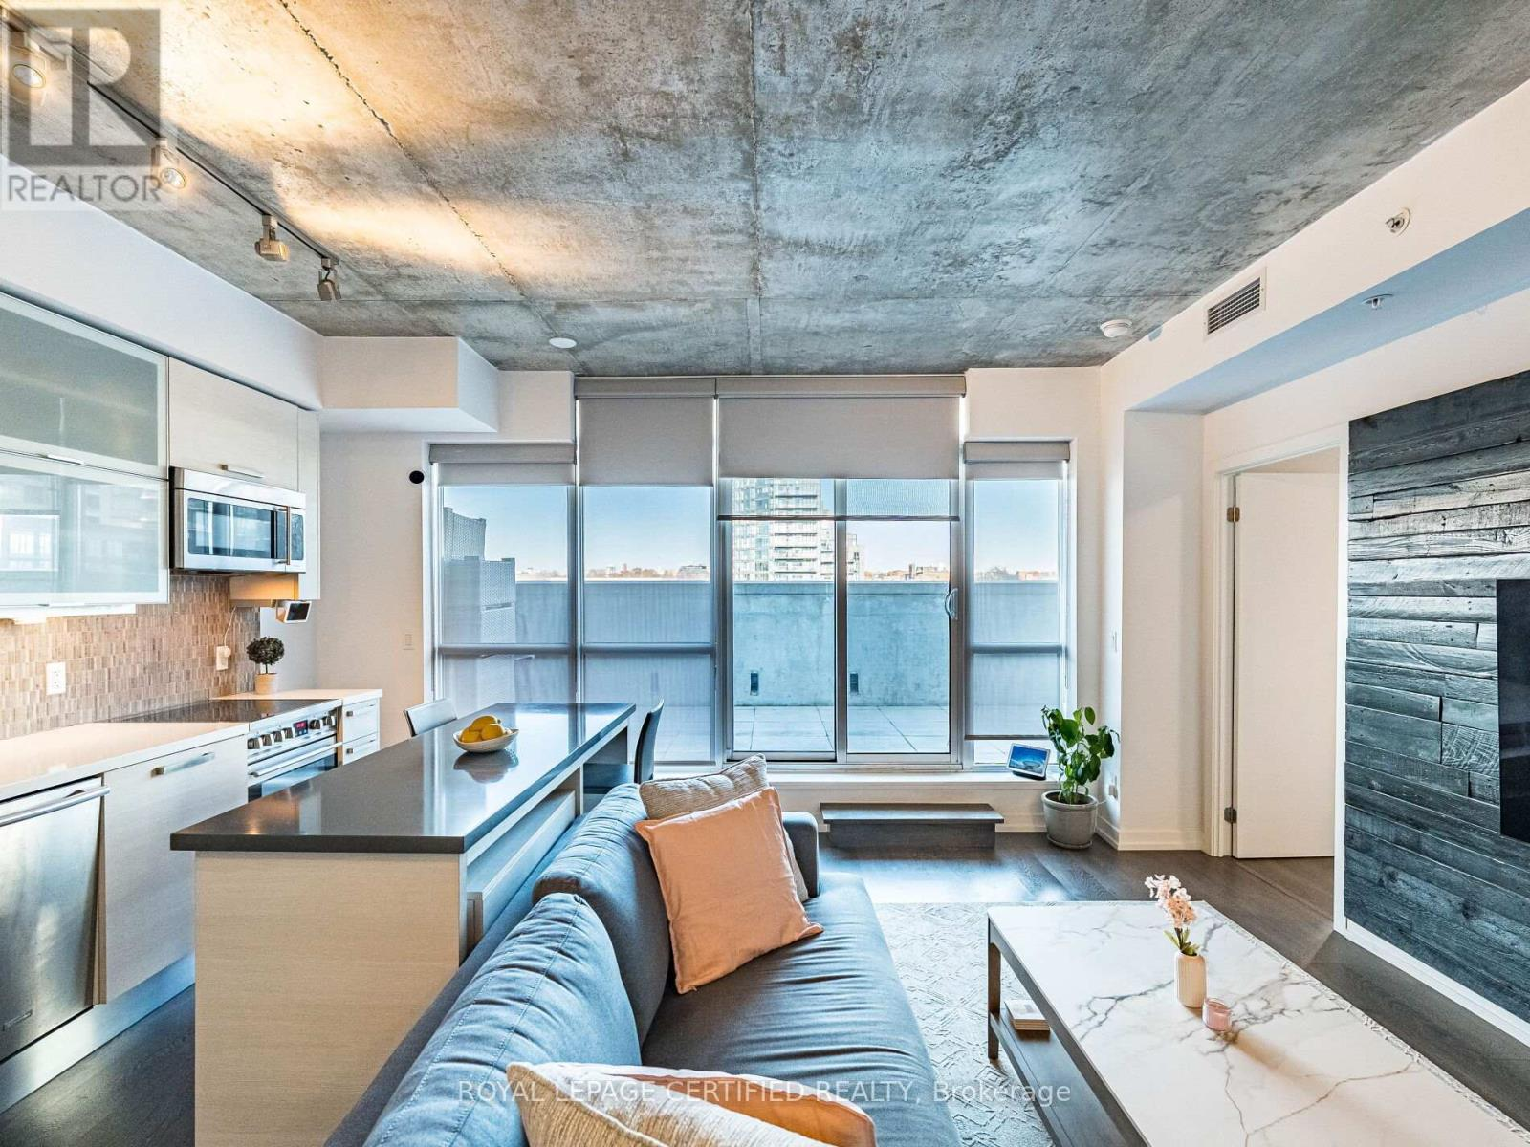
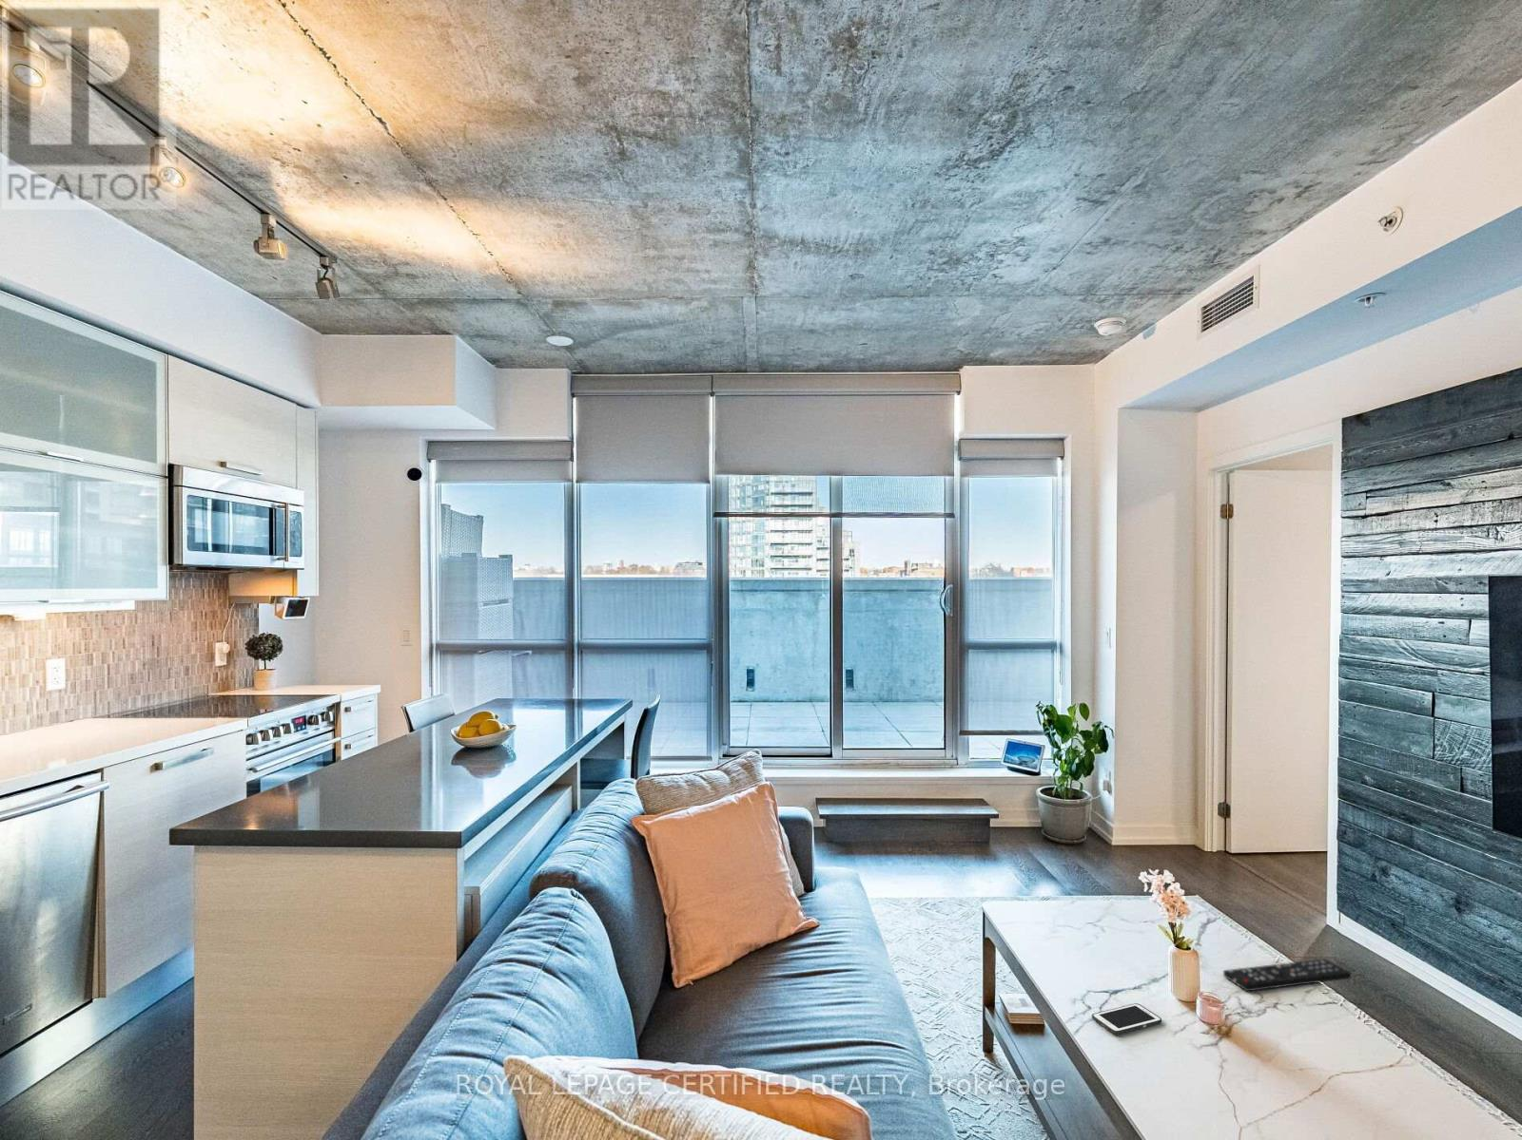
+ remote control [1222,958,1352,992]
+ cell phone [1091,1002,1162,1036]
